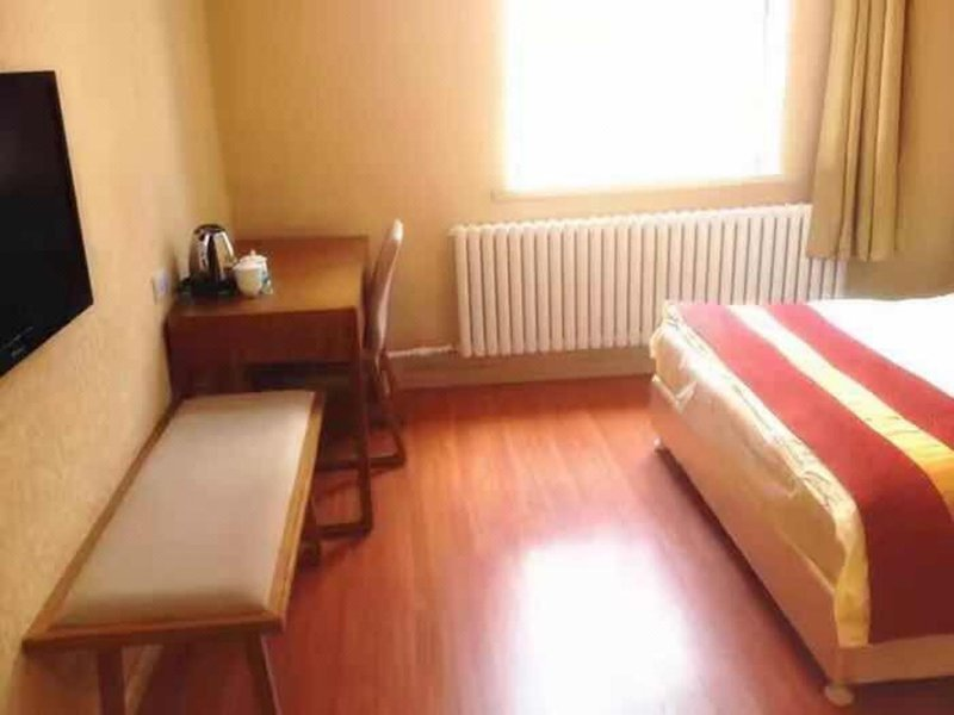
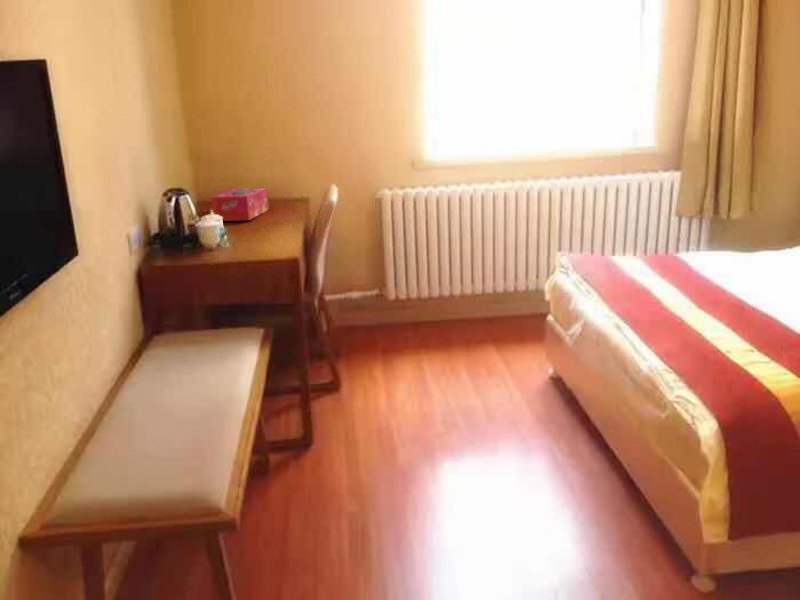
+ tissue box [210,187,270,222]
